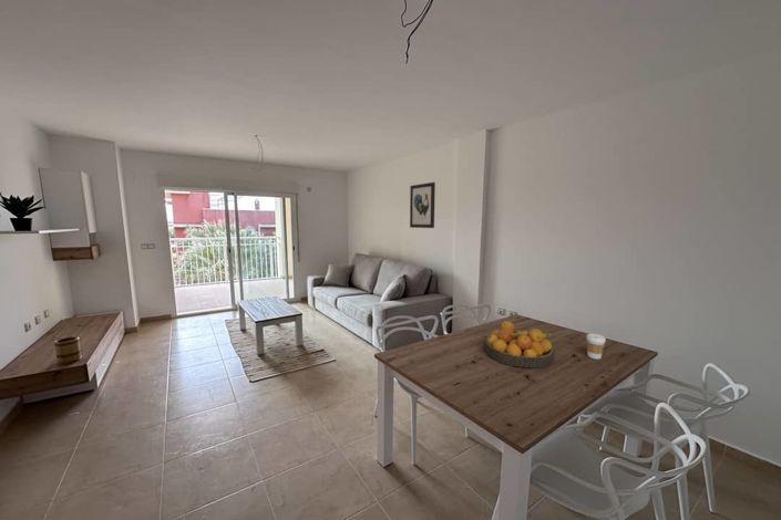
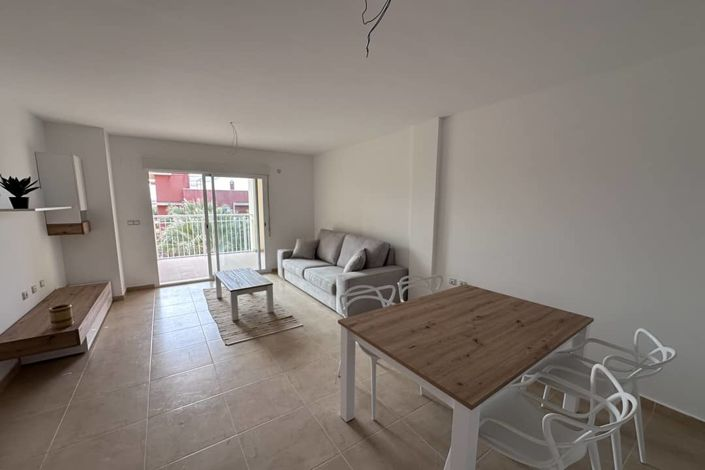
- wall art [409,181,436,229]
- fruit bowl [484,320,555,368]
- coffee cup [585,333,607,361]
